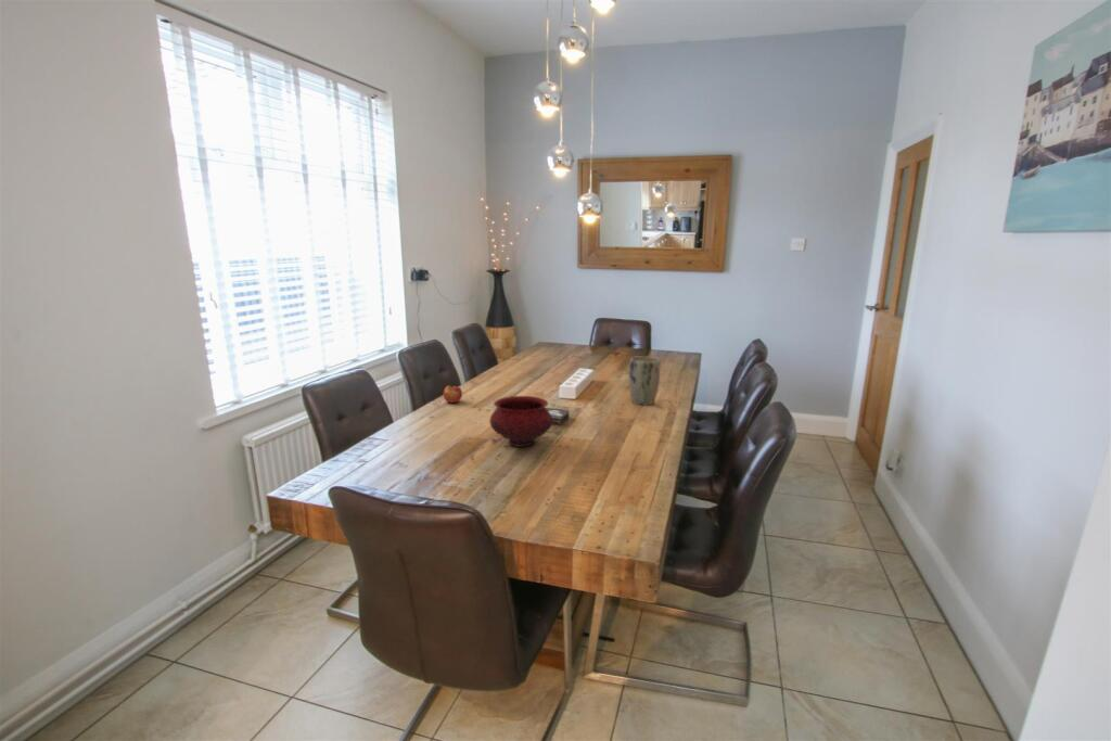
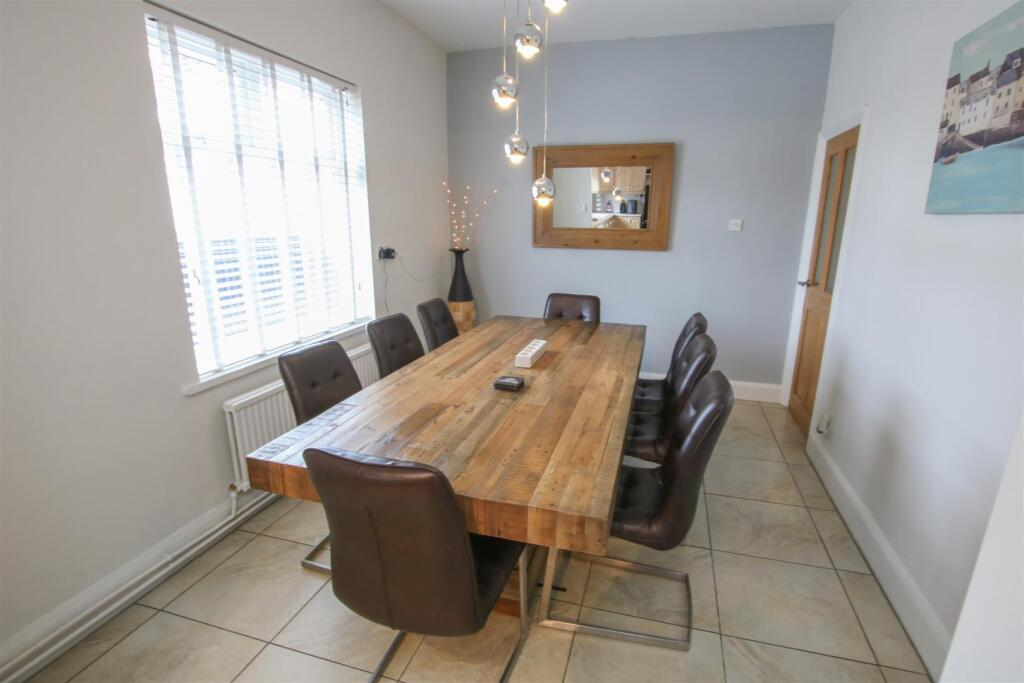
- apple [443,384,463,404]
- plant pot [628,356,661,407]
- bowl [488,395,553,448]
